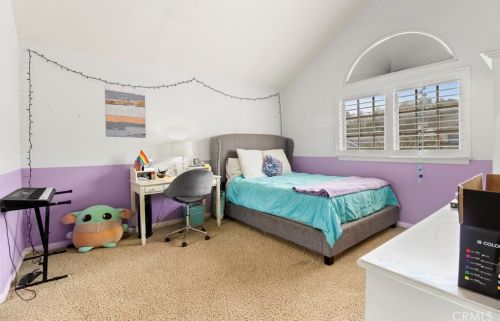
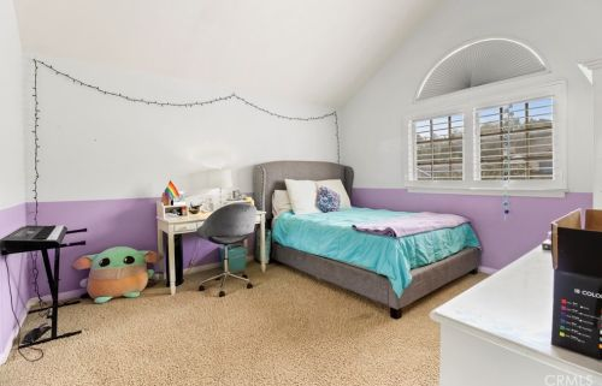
- wall art [104,85,147,139]
